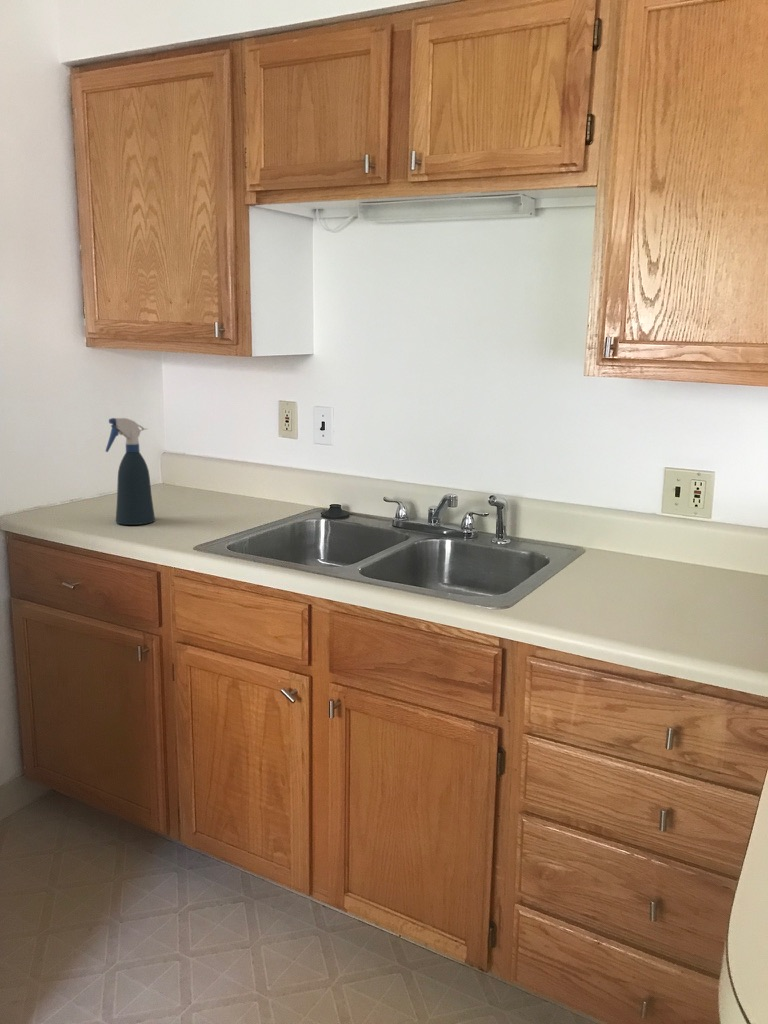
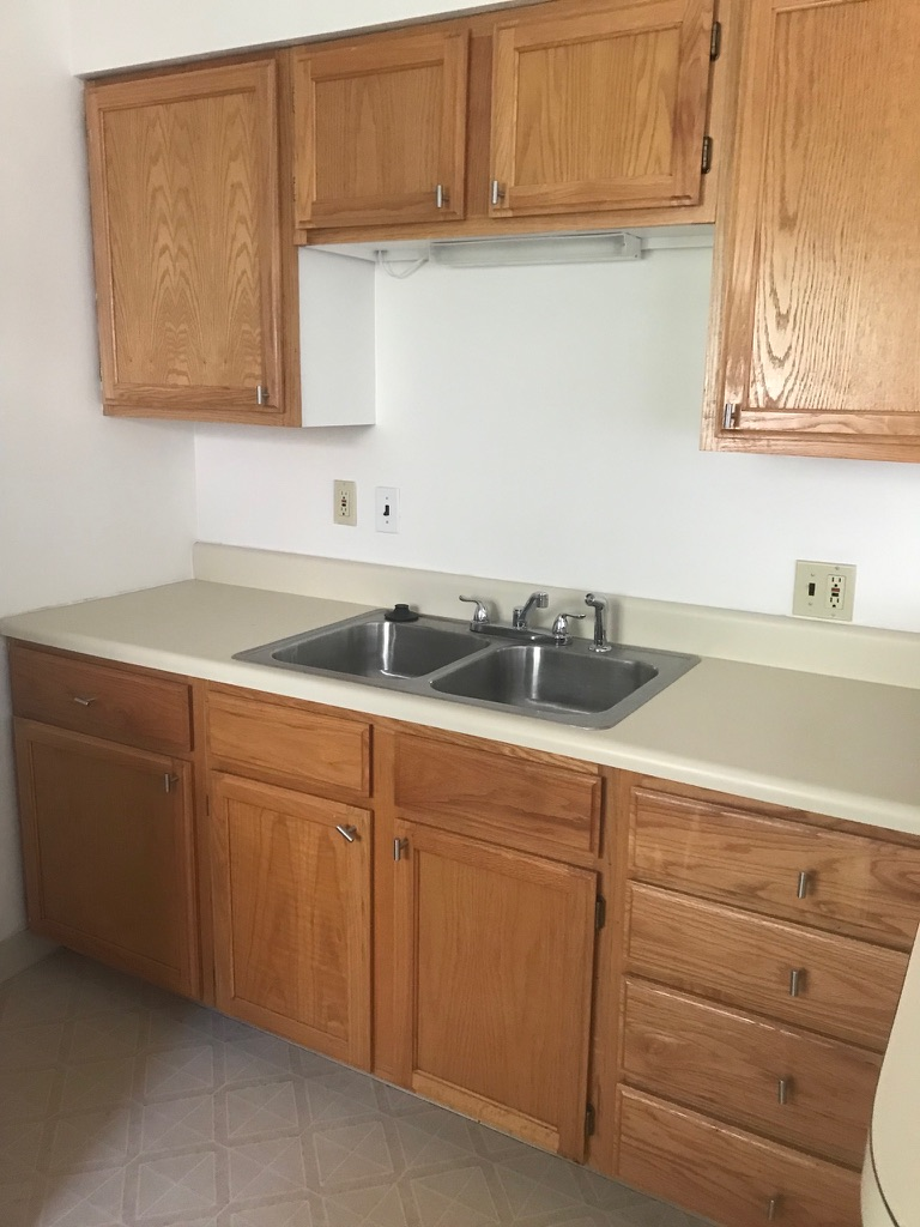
- spray bottle [105,417,156,526]
